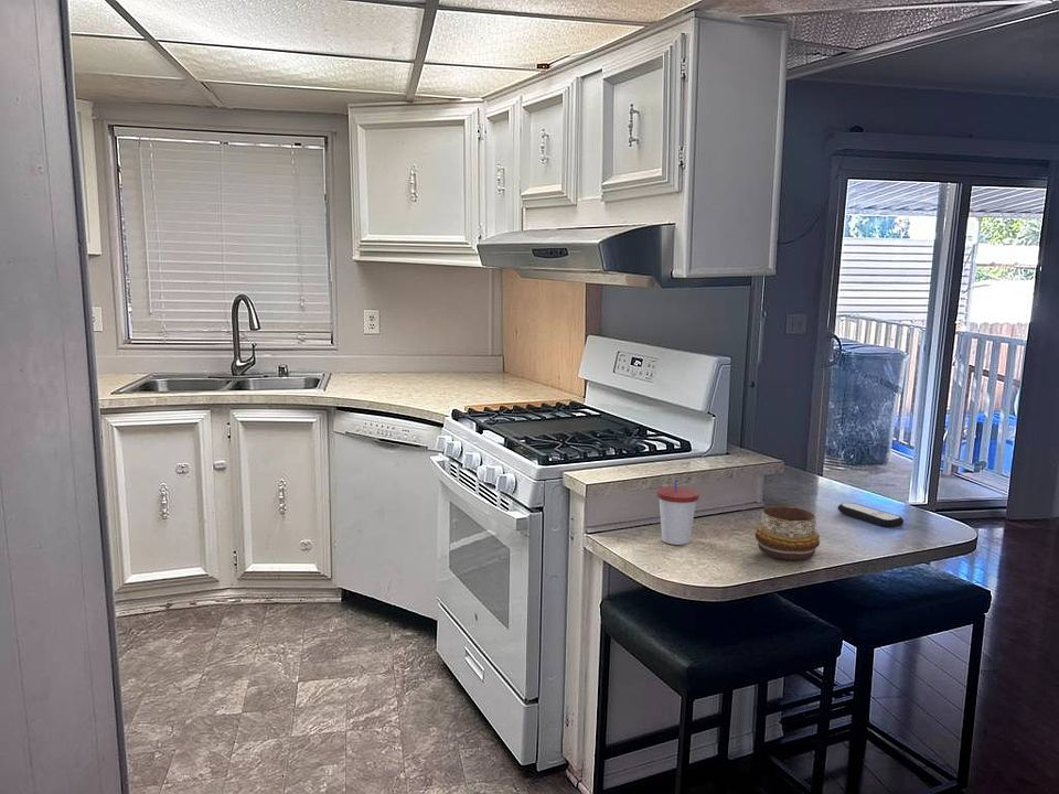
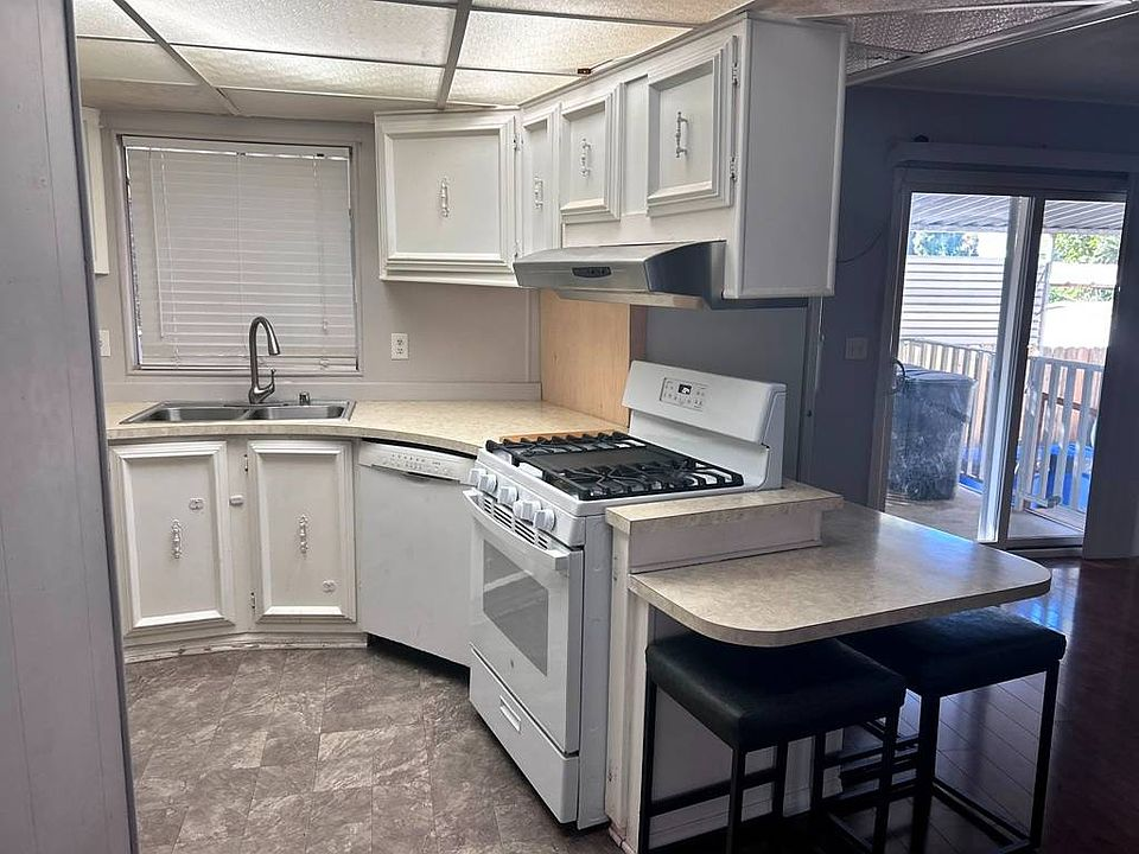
- remote control [837,502,905,528]
- cup [656,478,700,546]
- decorative bowl [755,505,821,561]
